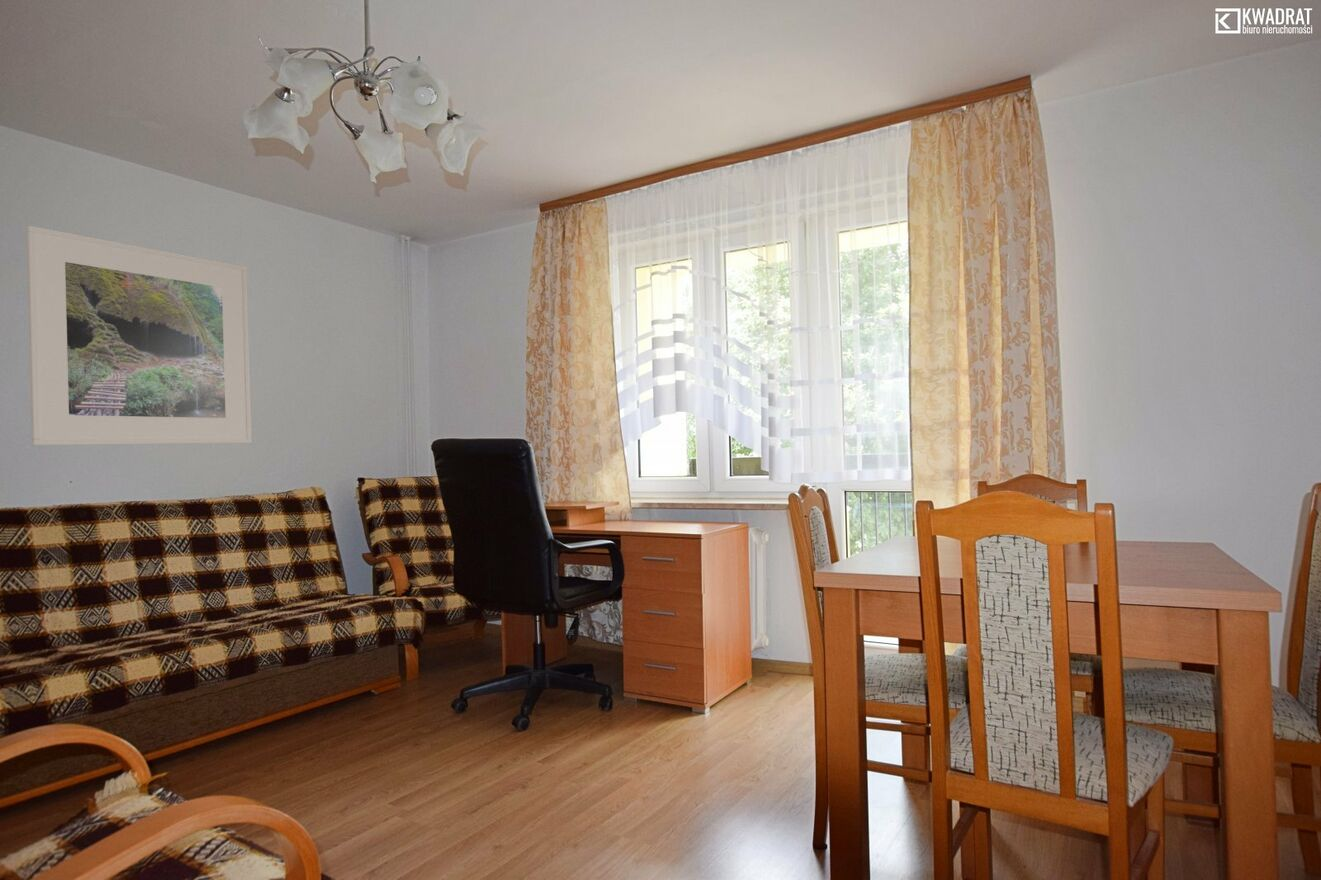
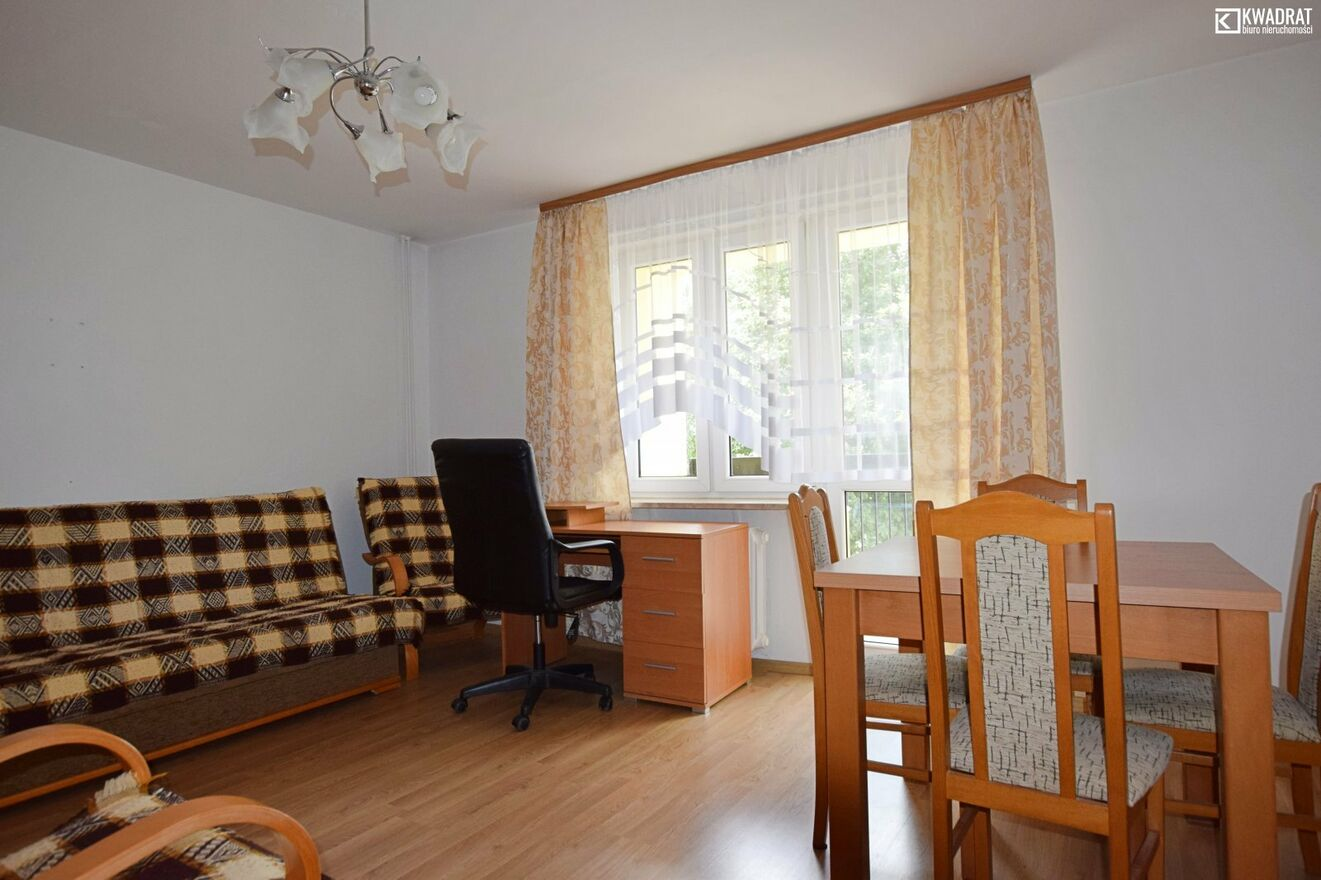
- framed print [25,225,253,446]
